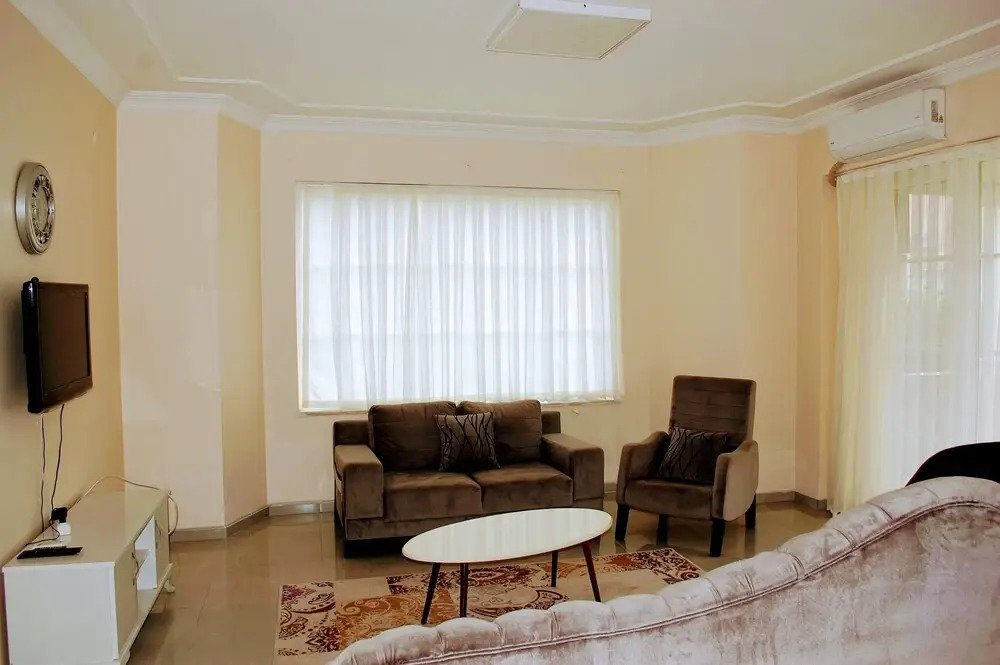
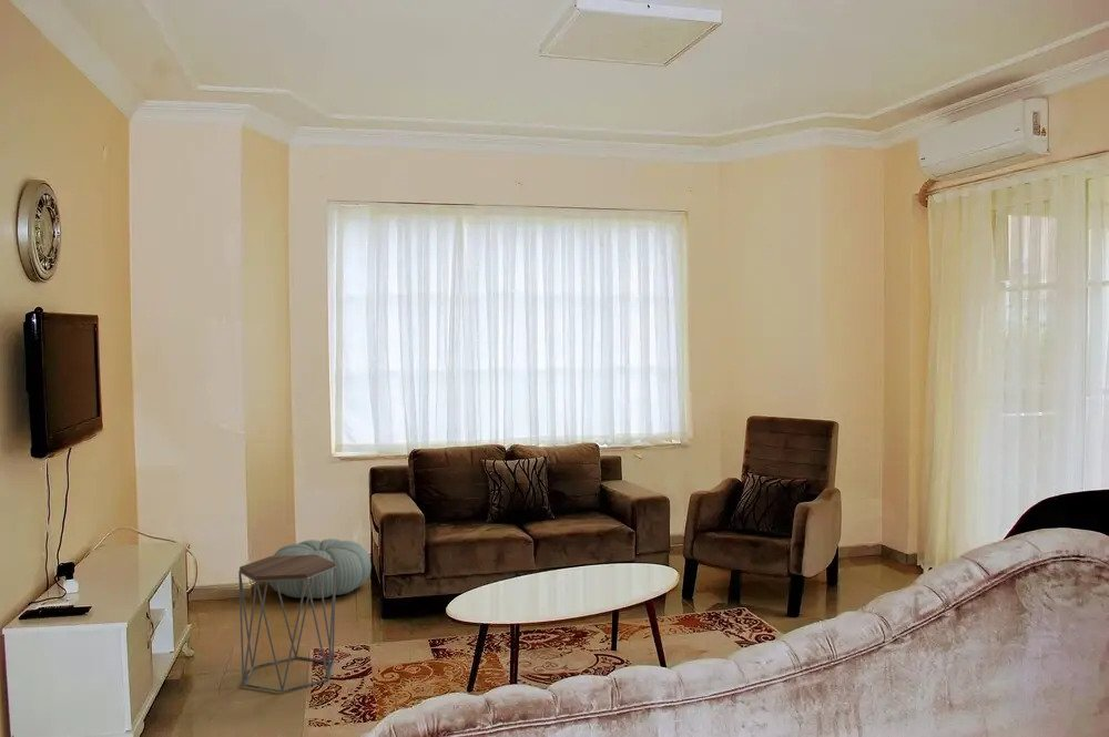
+ side table [237,554,336,694]
+ pouf [268,538,373,600]
